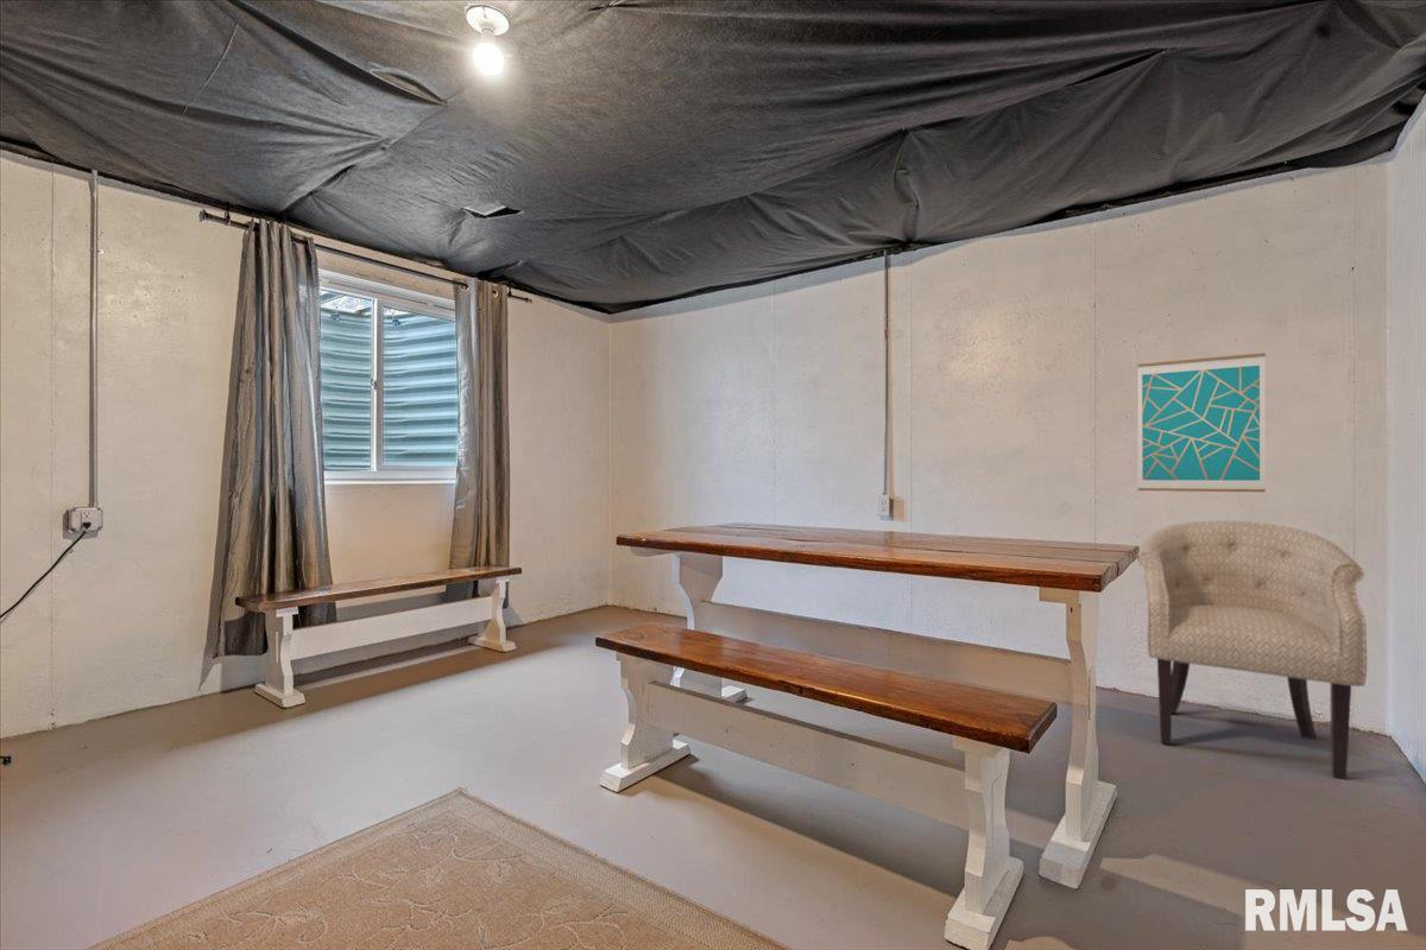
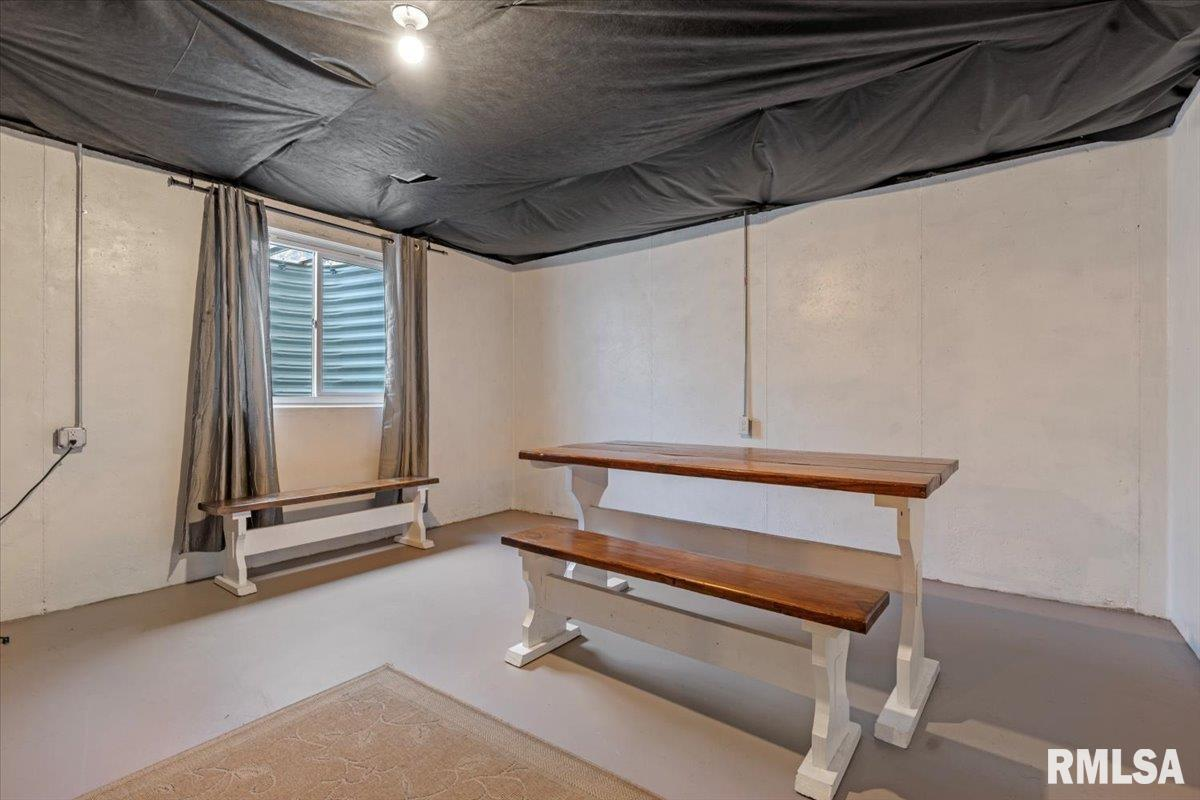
- wall art [1137,352,1267,493]
- chair [1136,520,1368,780]
